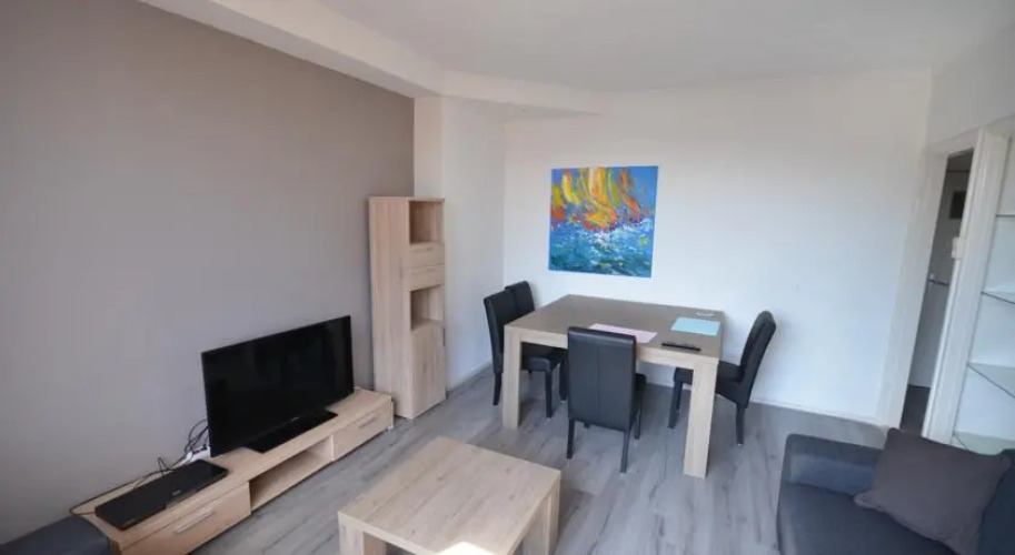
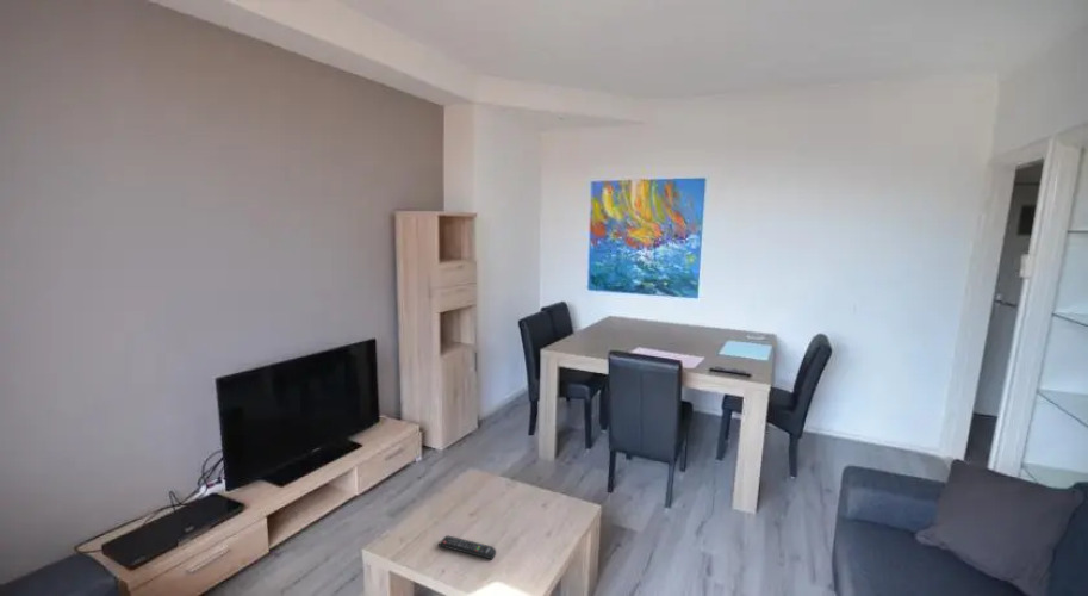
+ remote control [436,534,497,560]
